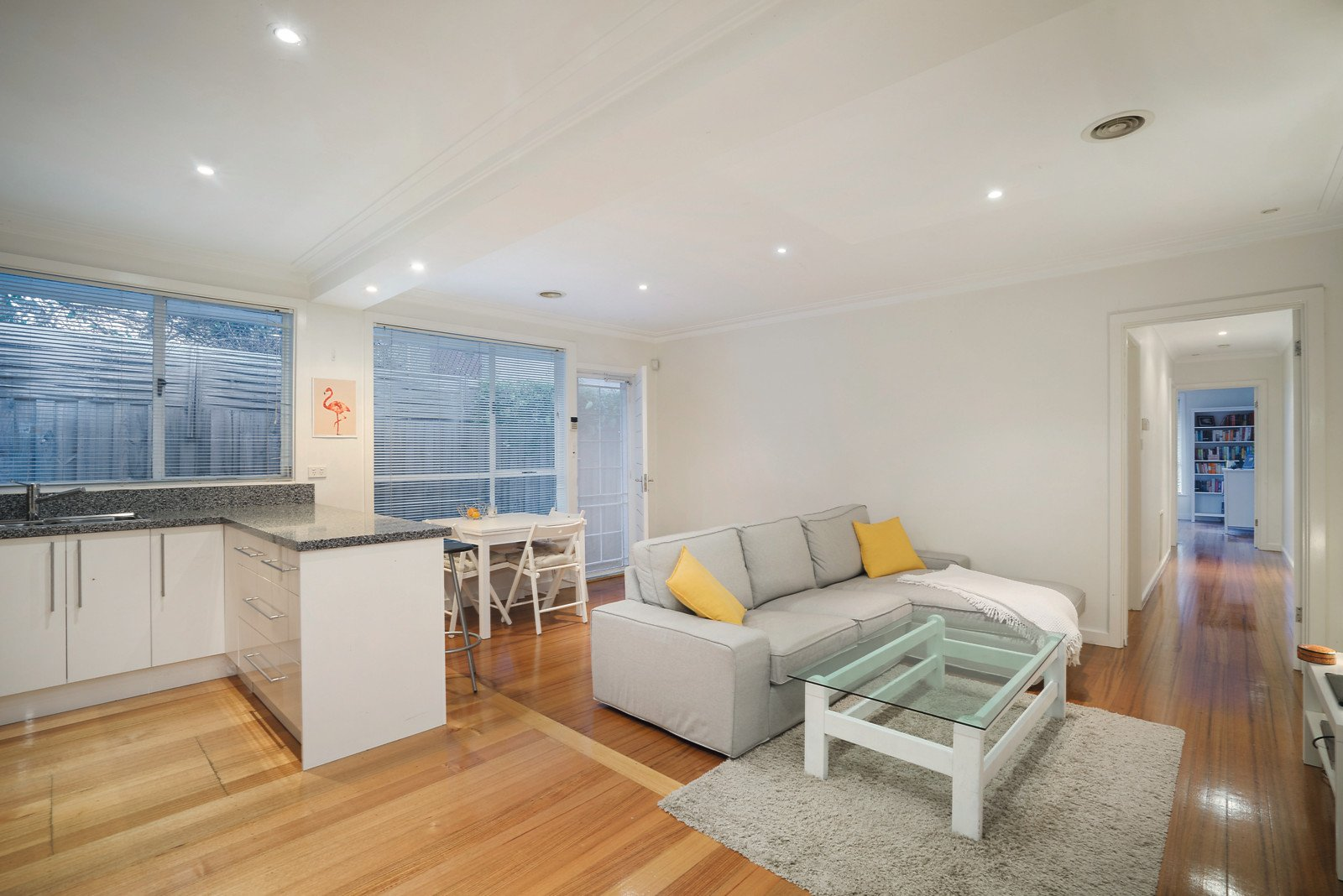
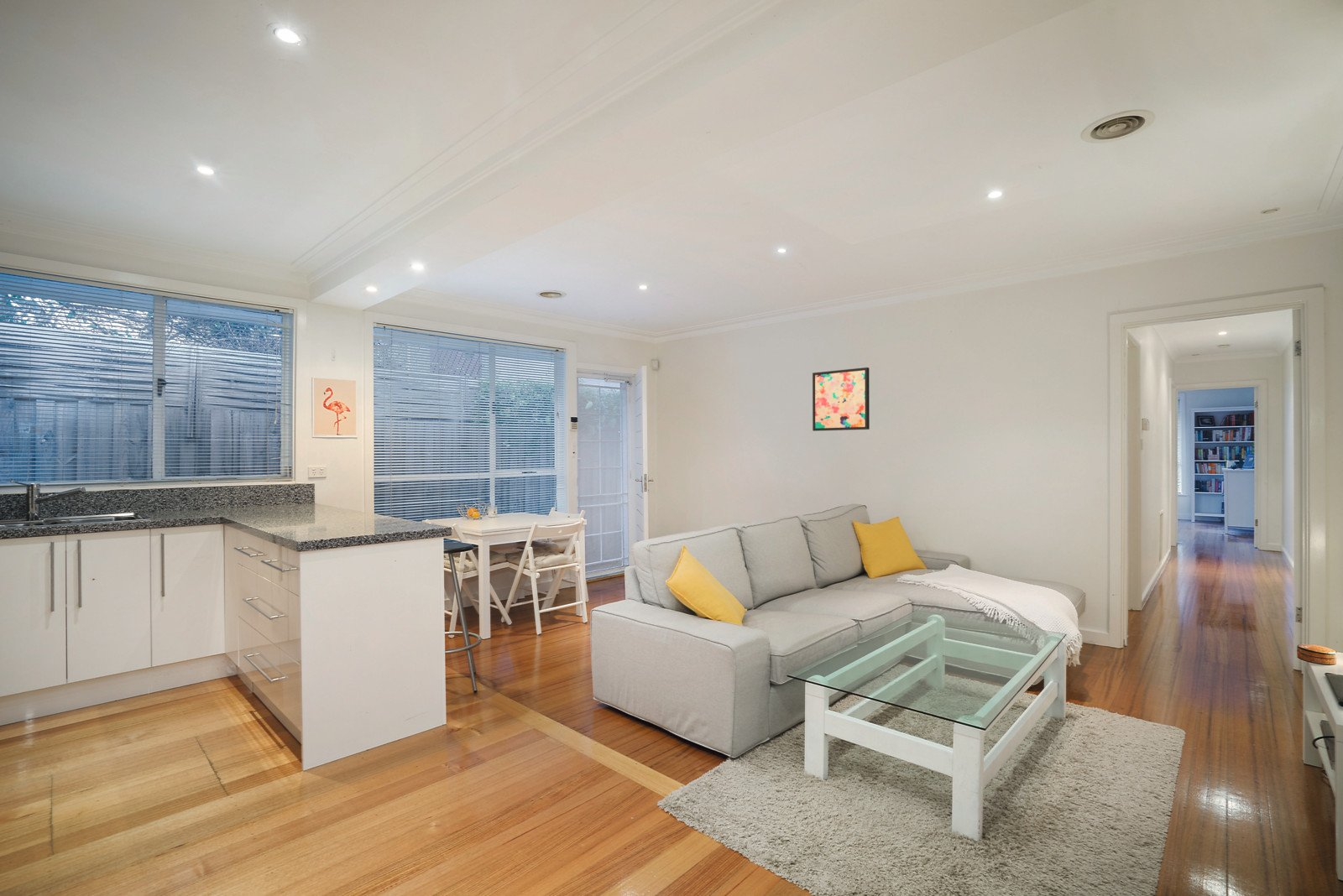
+ wall art [812,367,870,432]
